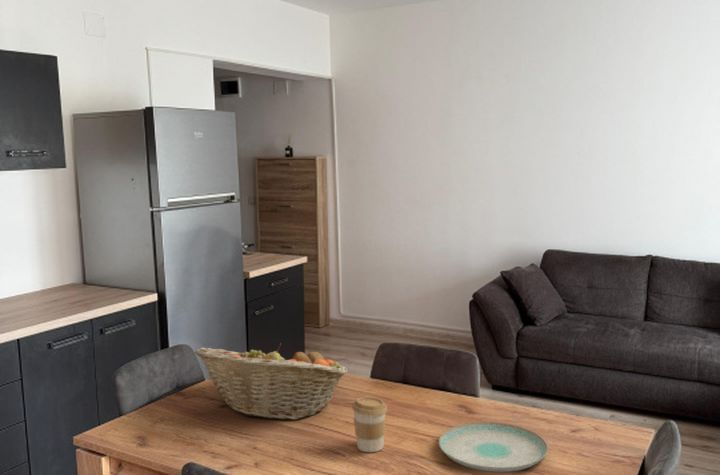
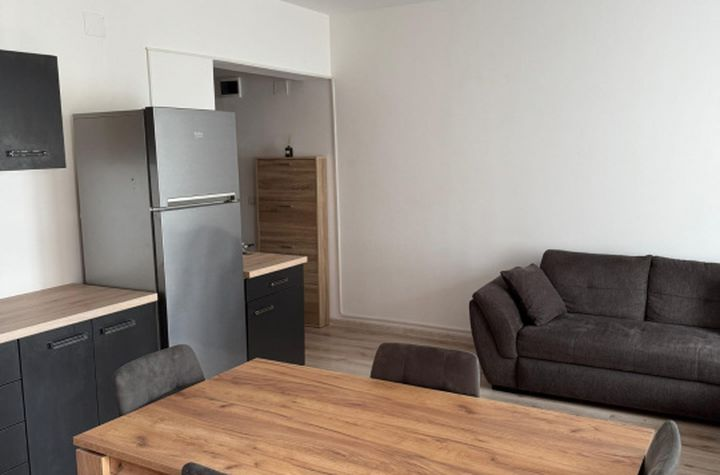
- fruit basket [194,342,348,421]
- coffee cup [351,396,388,453]
- plate [438,421,549,473]
